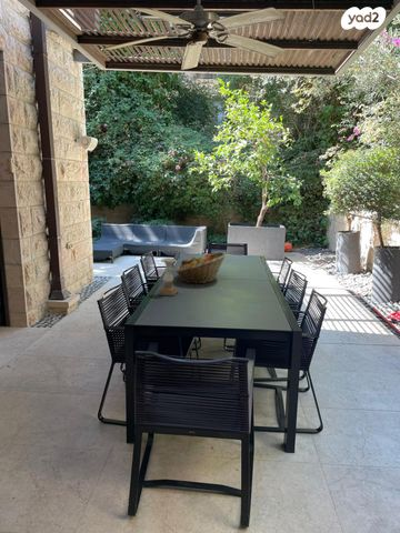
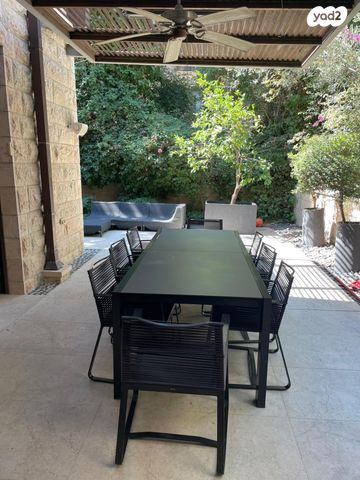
- candle holder [158,258,179,298]
- fruit basket [174,251,227,285]
